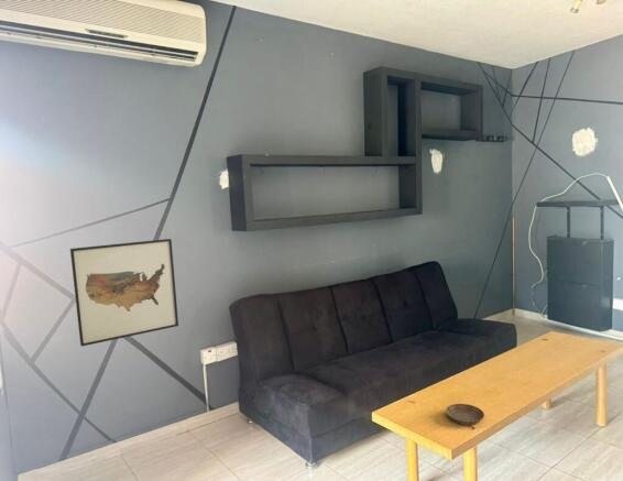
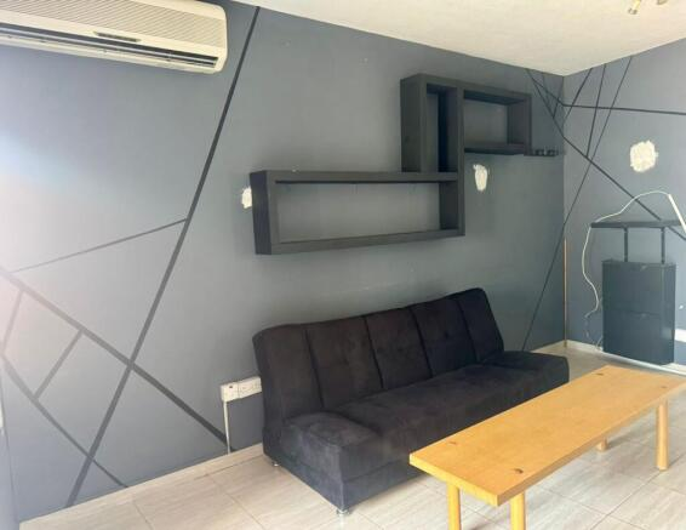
- saucer [445,403,485,426]
- wall art [69,238,179,348]
